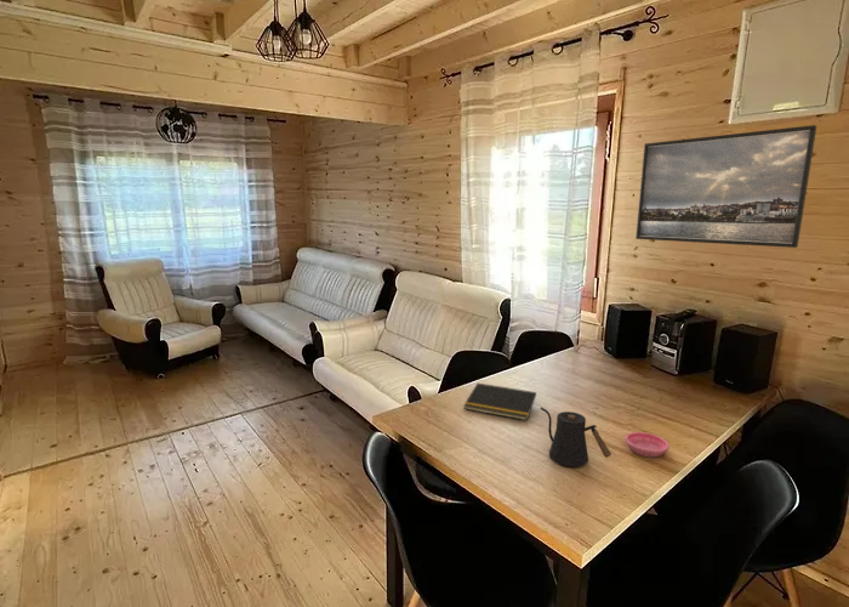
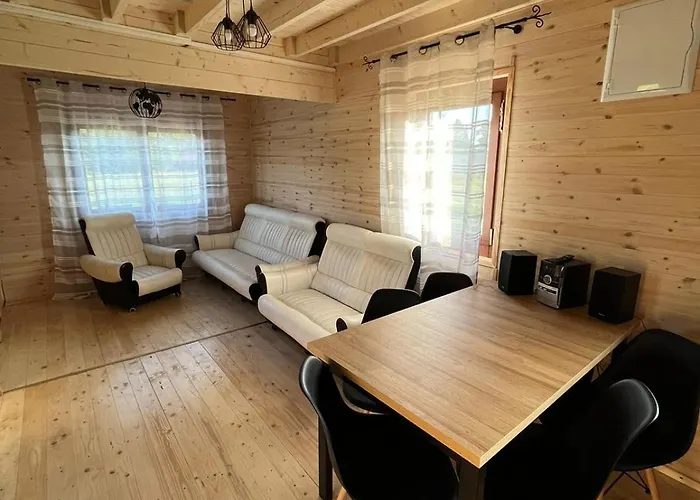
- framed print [634,124,817,249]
- notepad [462,382,537,421]
- saucer [623,431,671,458]
- kettle [540,405,612,469]
